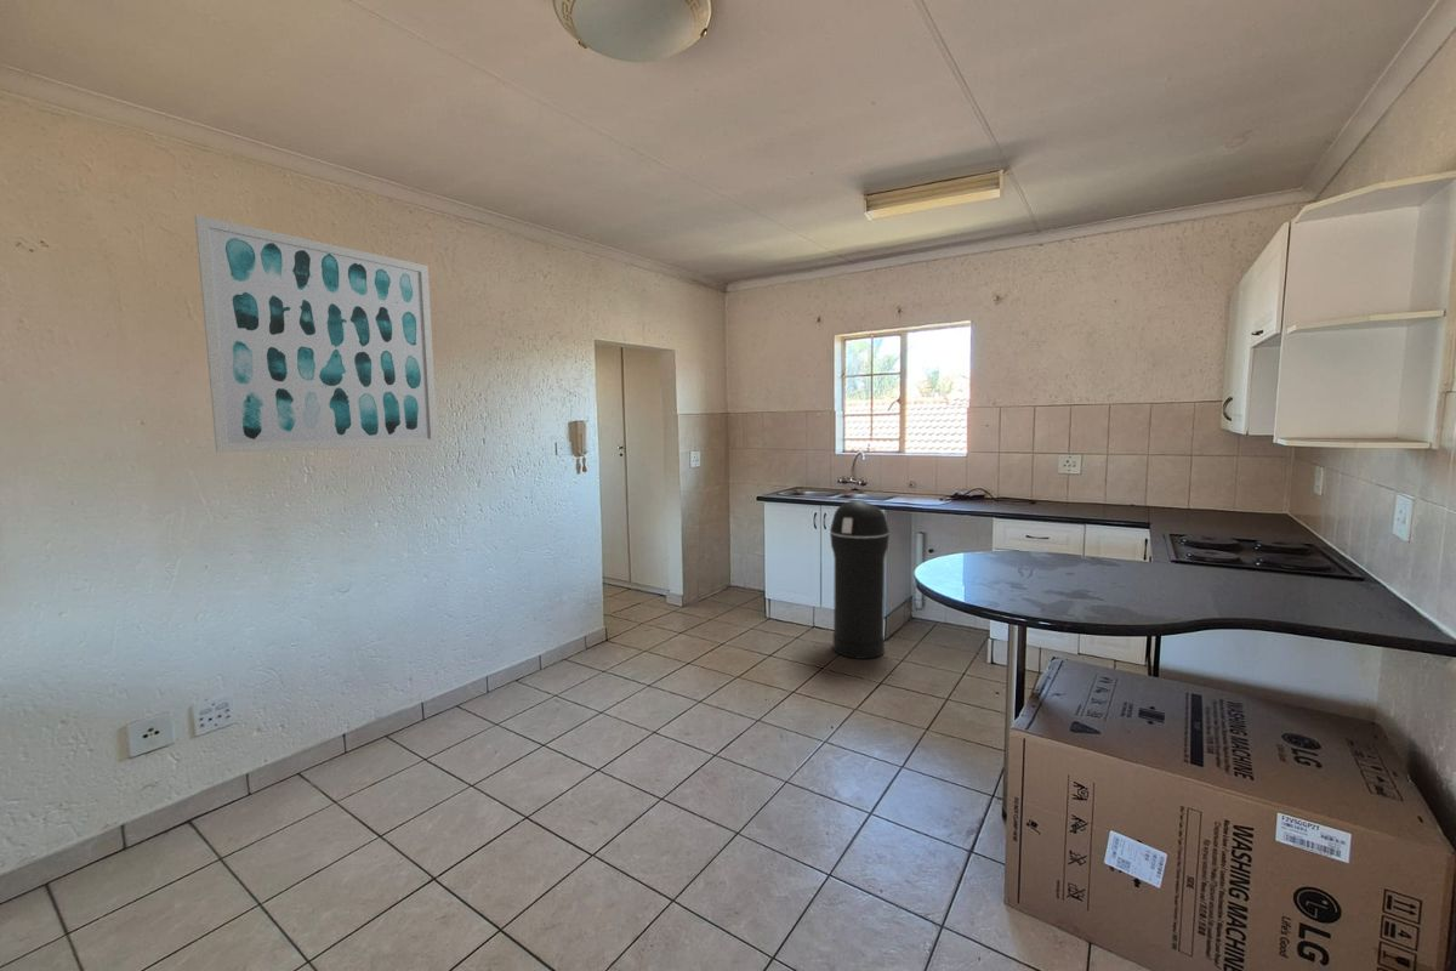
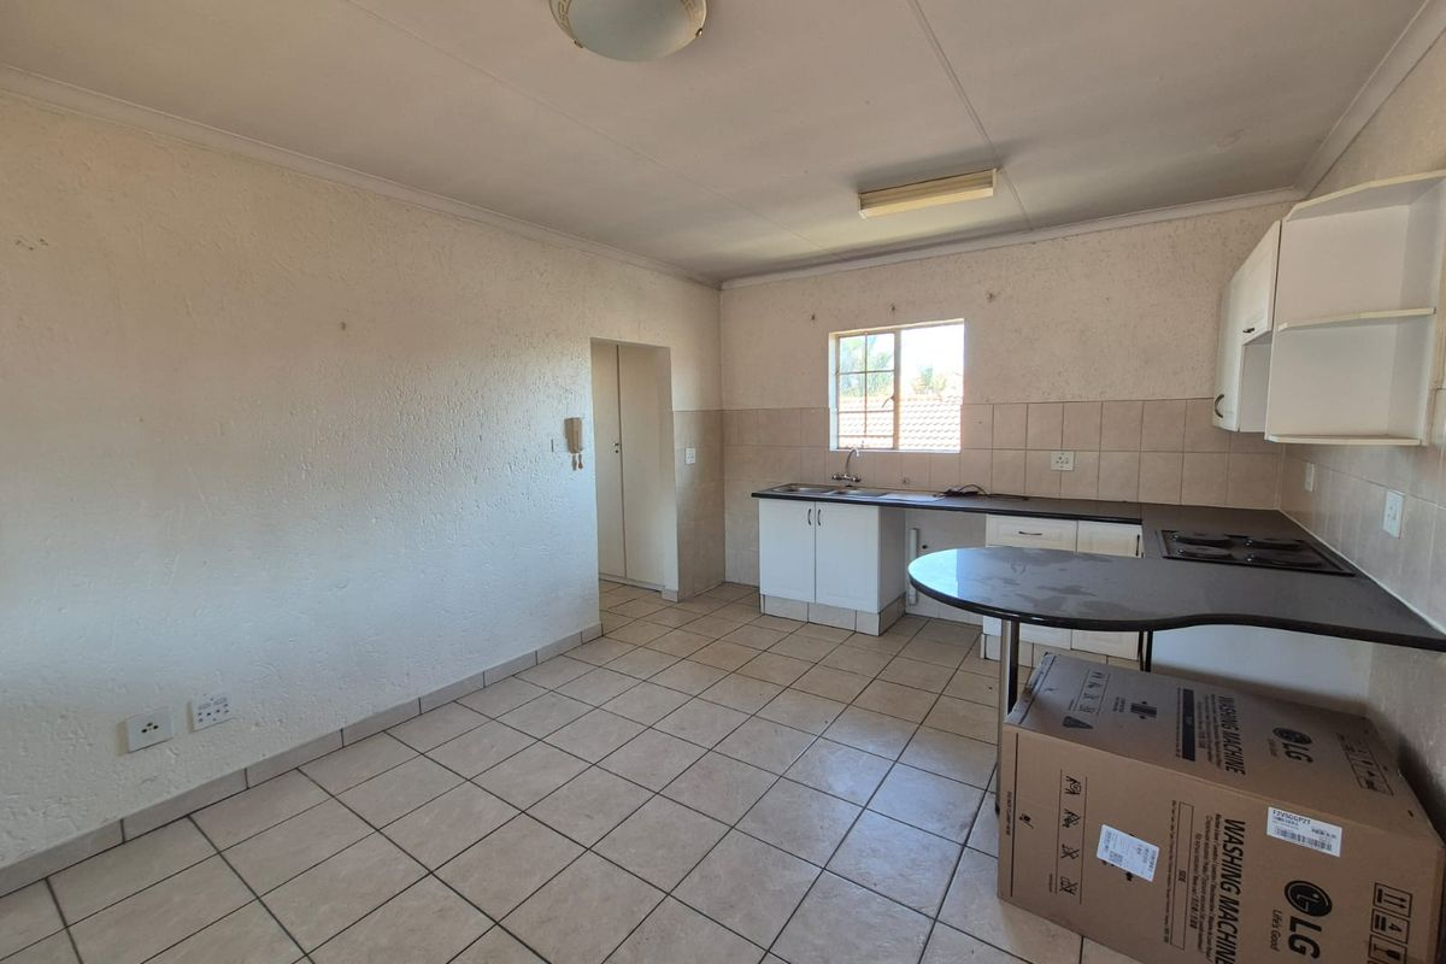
- wall art [194,214,439,454]
- trash can [829,499,891,660]
